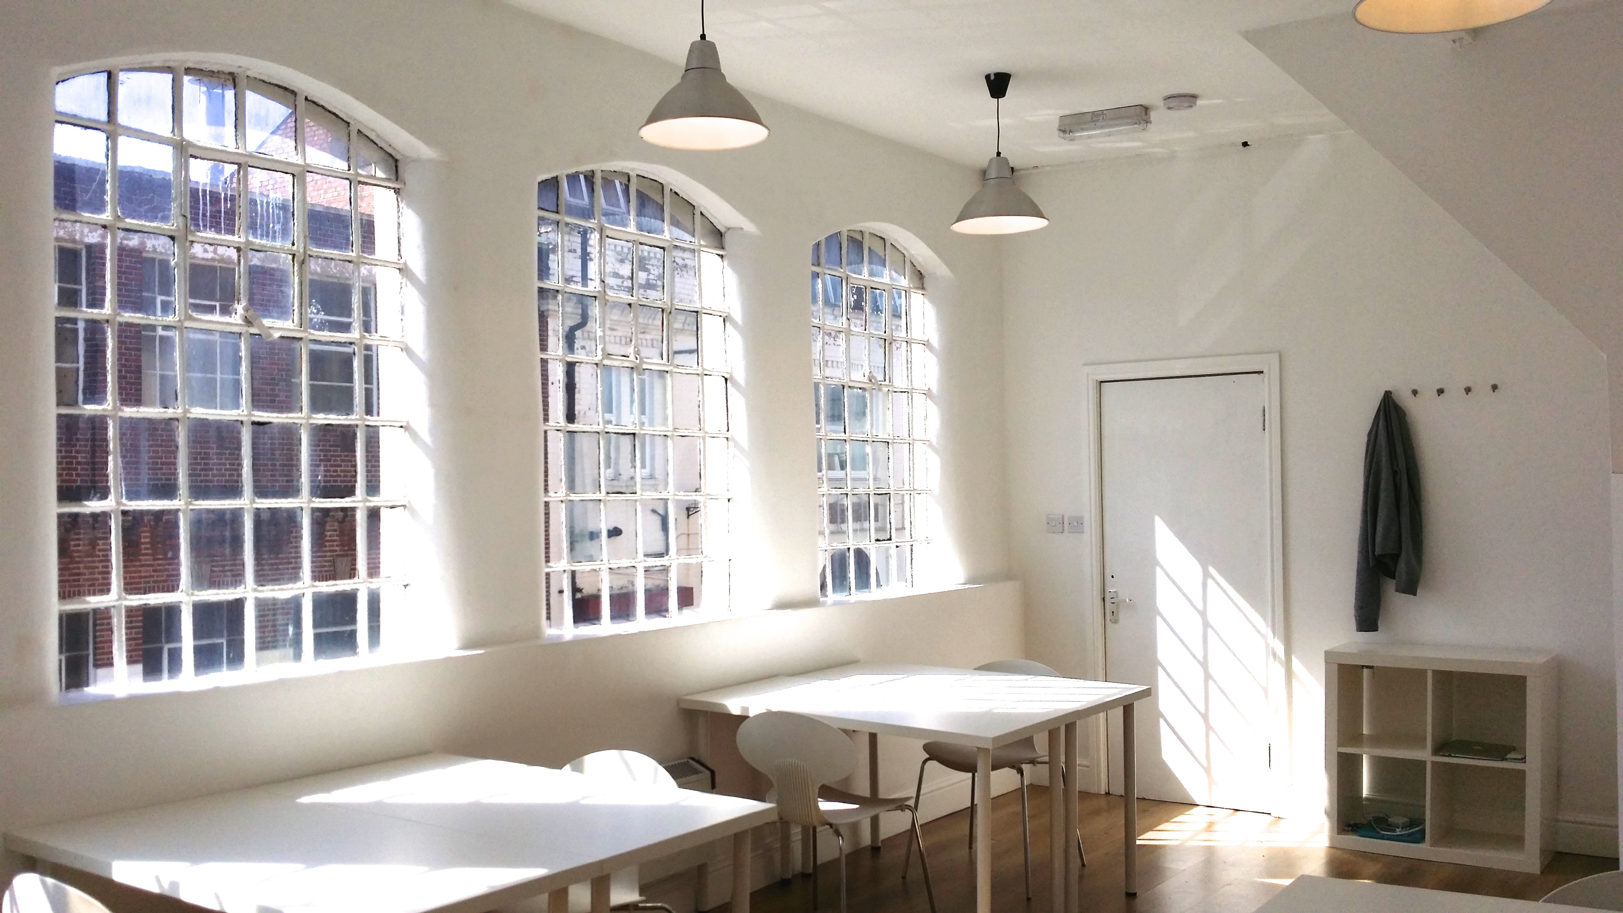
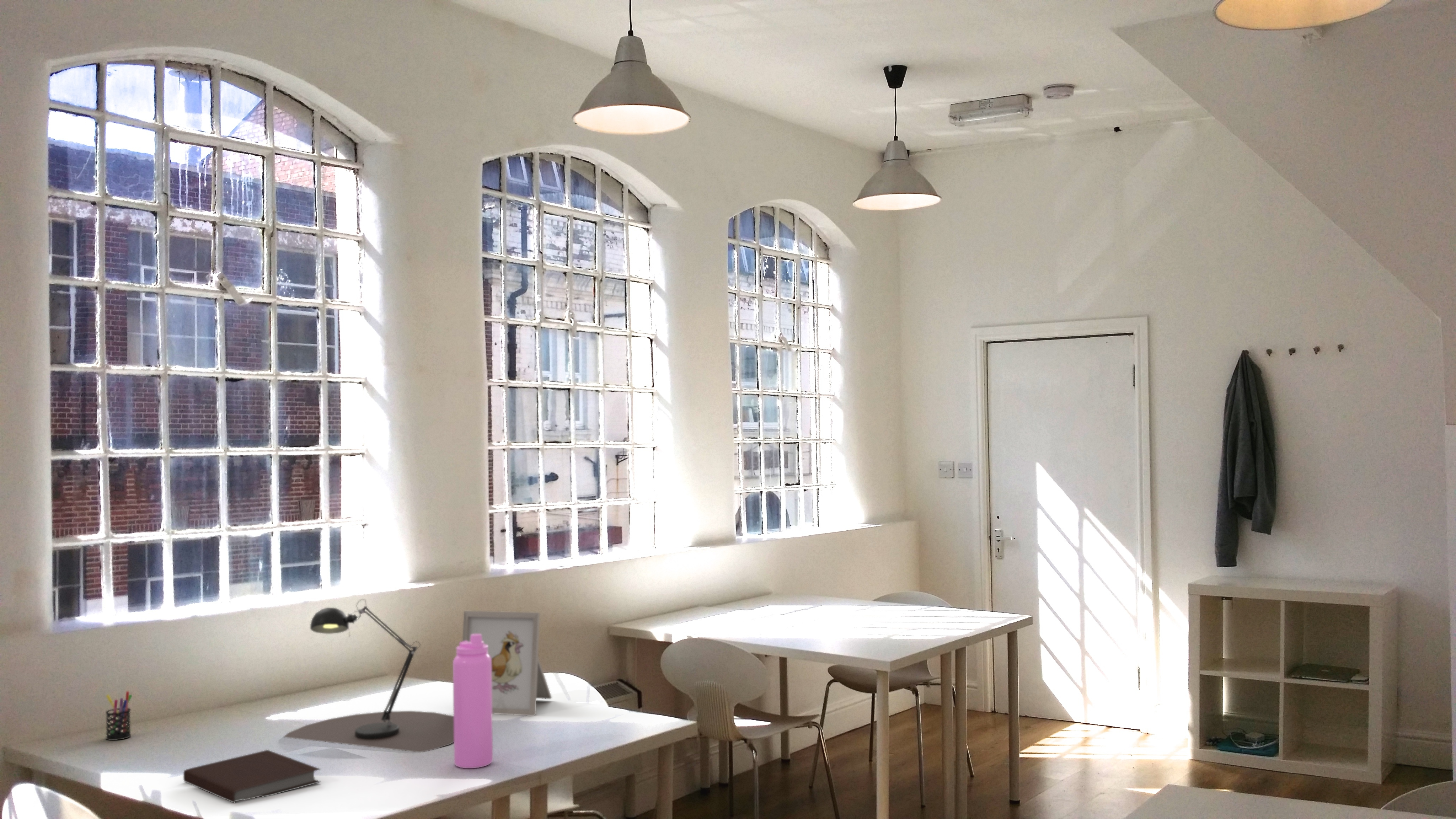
+ notebook [183,749,321,804]
+ water bottle [453,634,493,769]
+ desk lamp [283,599,454,753]
+ picture frame [462,610,552,716]
+ pen holder [105,691,133,740]
